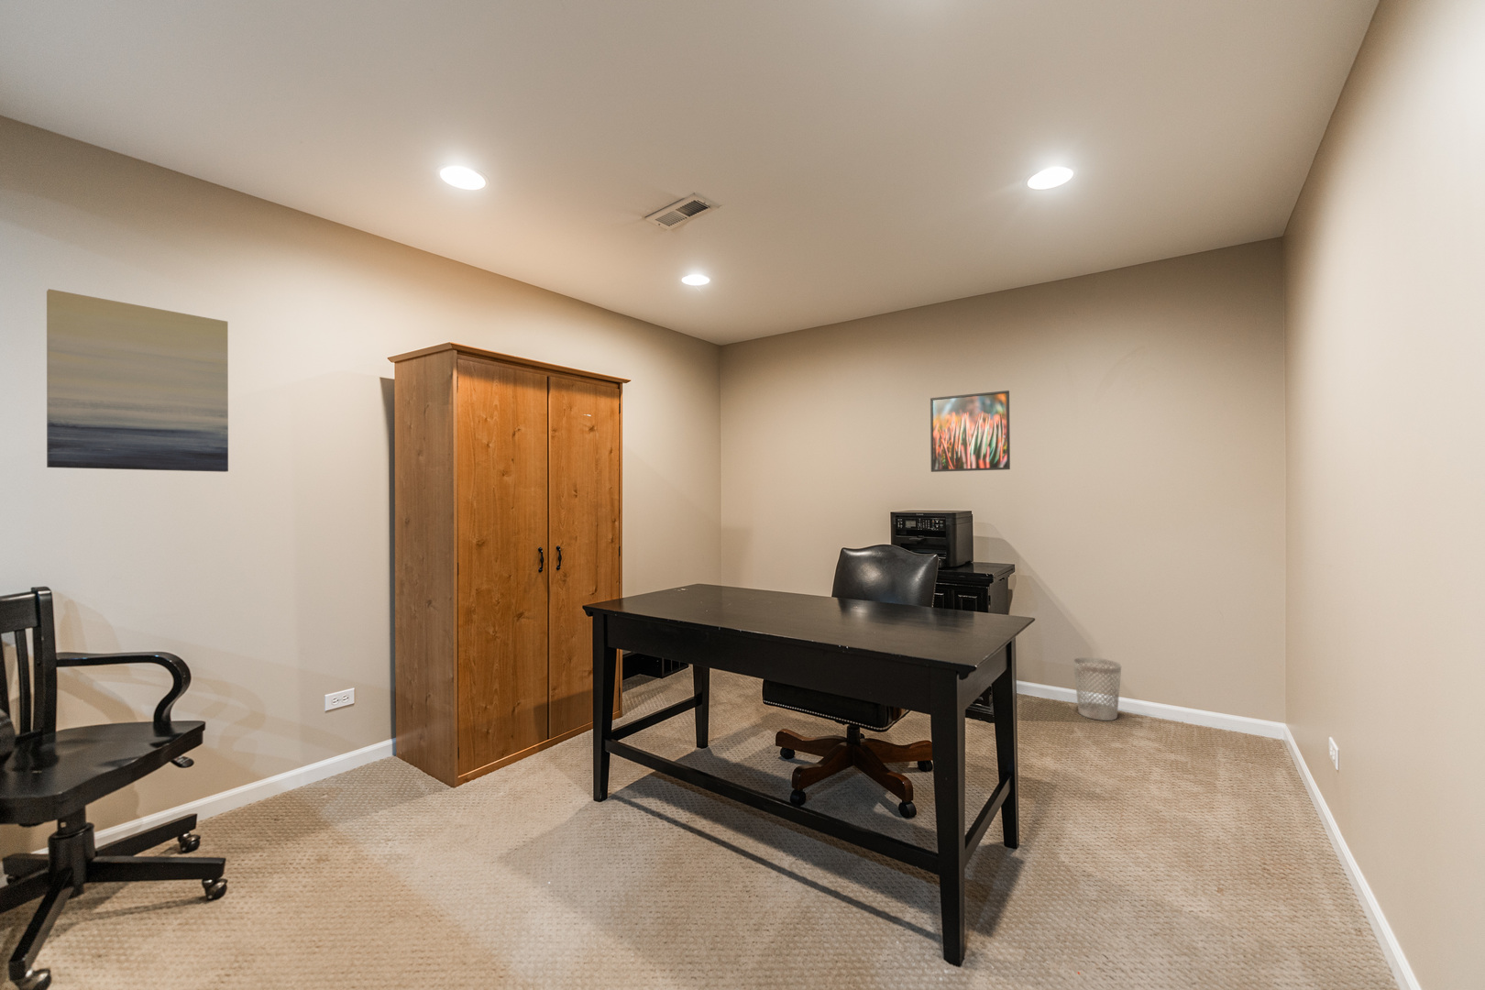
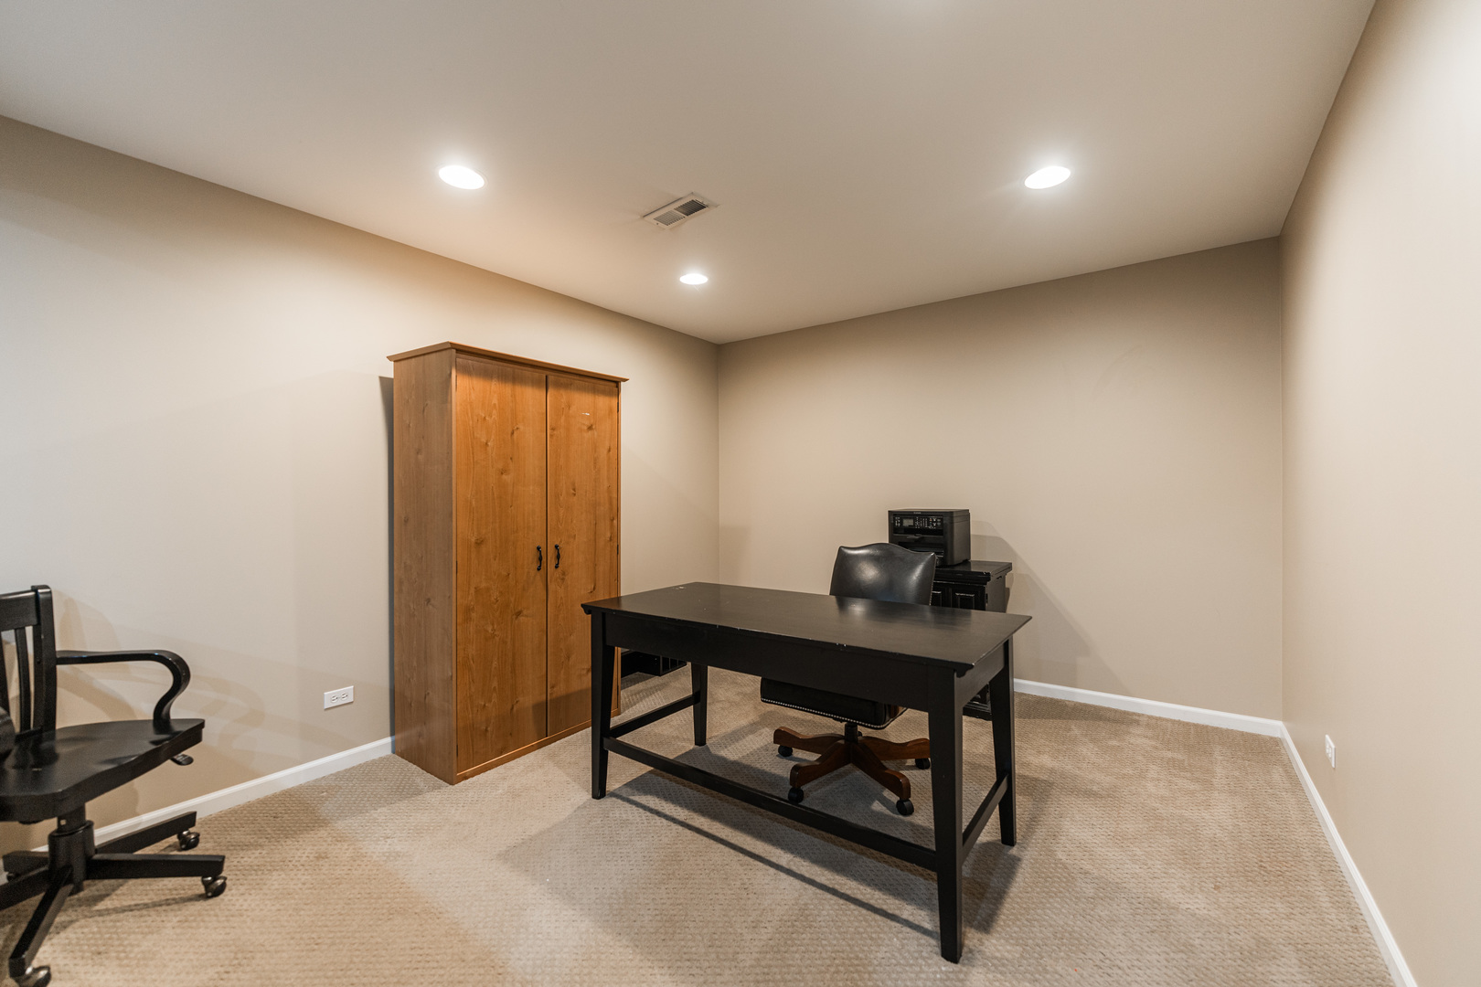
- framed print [929,390,1011,473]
- wastebasket [1073,656,1121,722]
- wall art [45,288,229,473]
